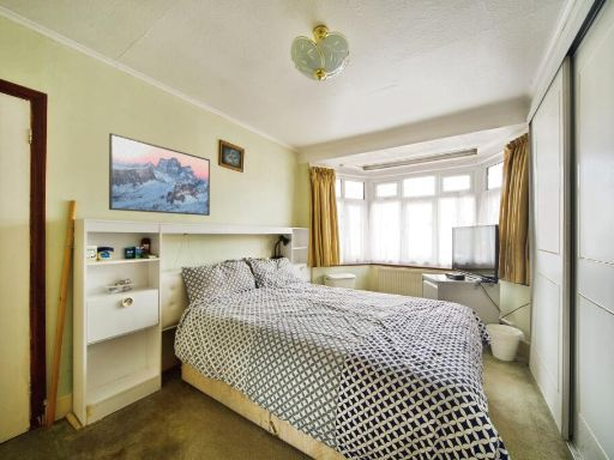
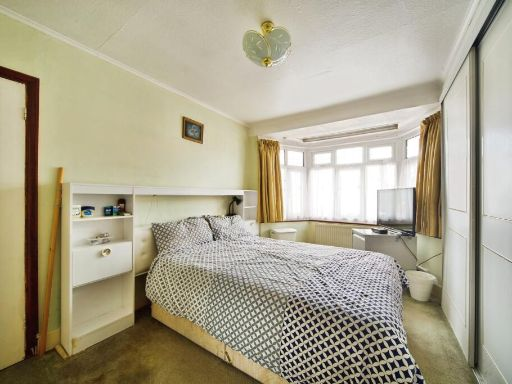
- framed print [108,132,211,217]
